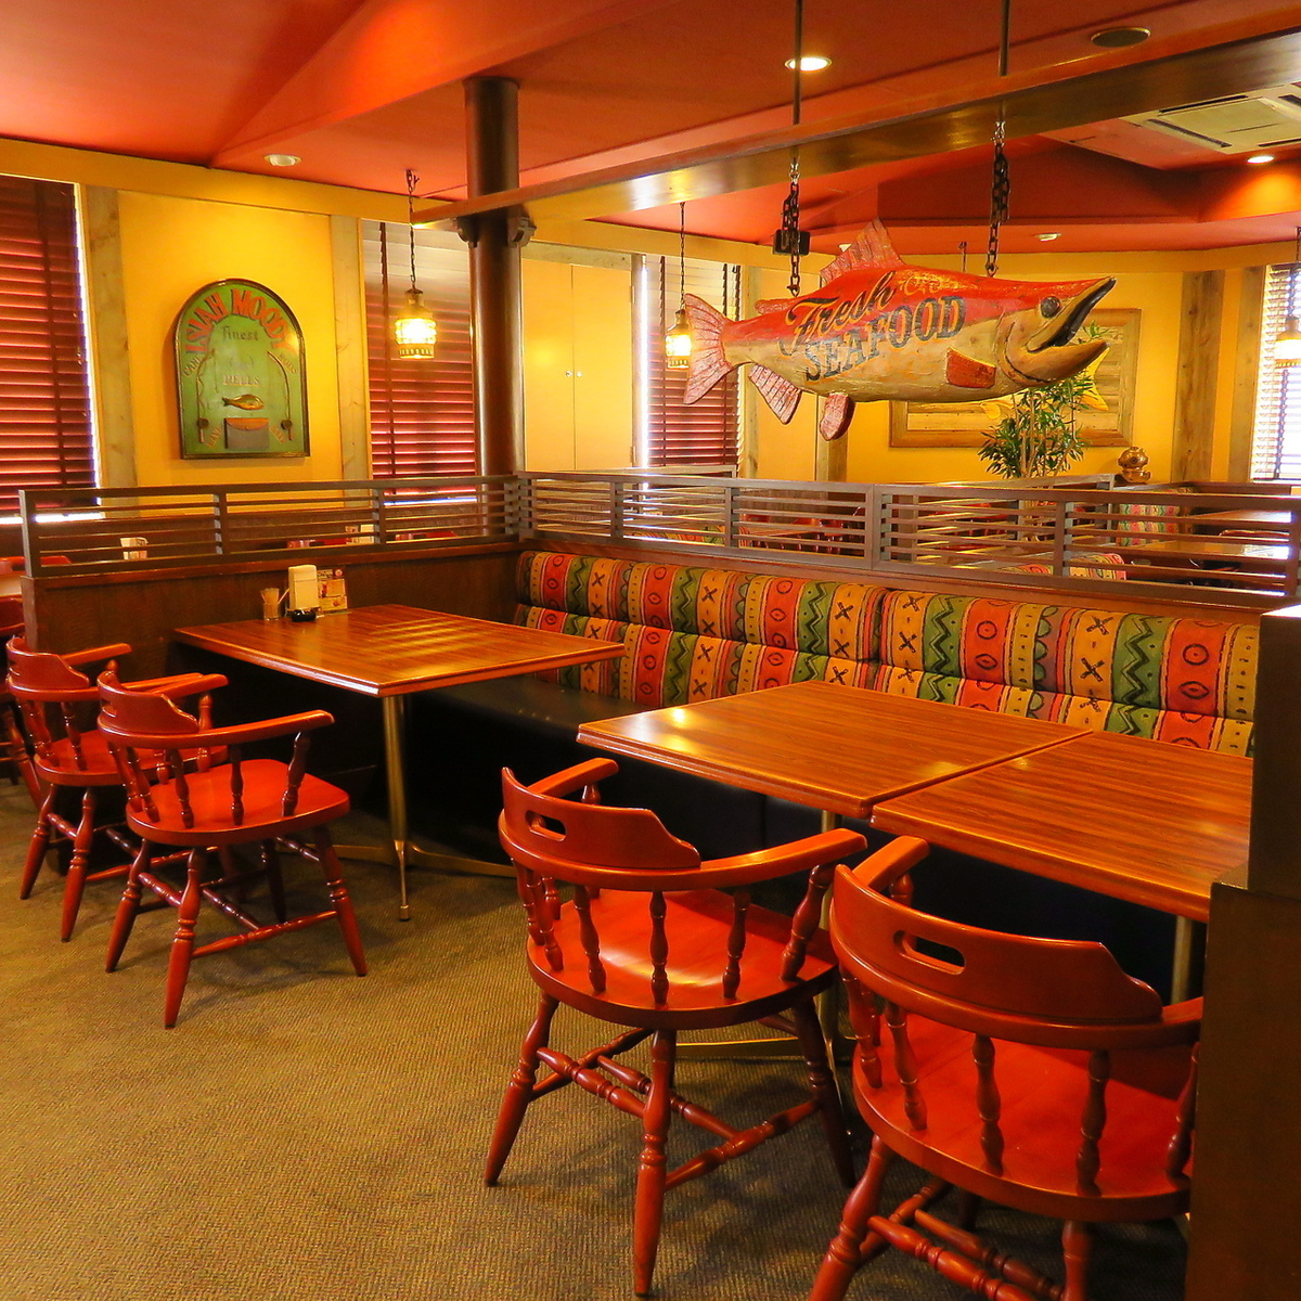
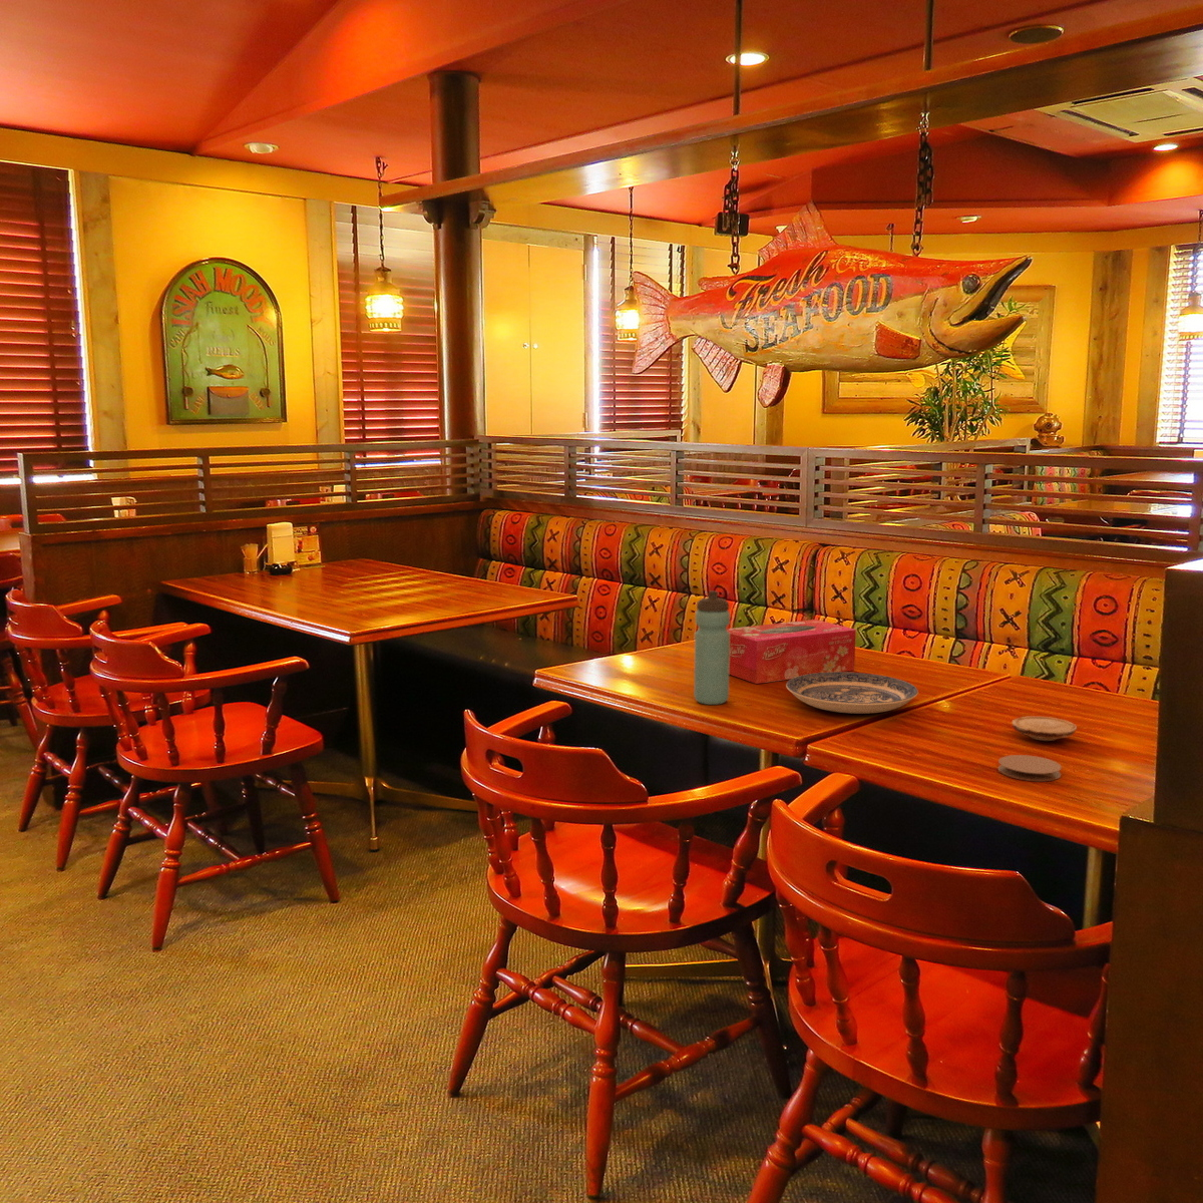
+ coaster [997,754,1063,782]
+ wood slice [1011,716,1077,741]
+ tissue box [727,618,857,685]
+ plate [785,672,919,715]
+ water bottle [693,589,730,706]
